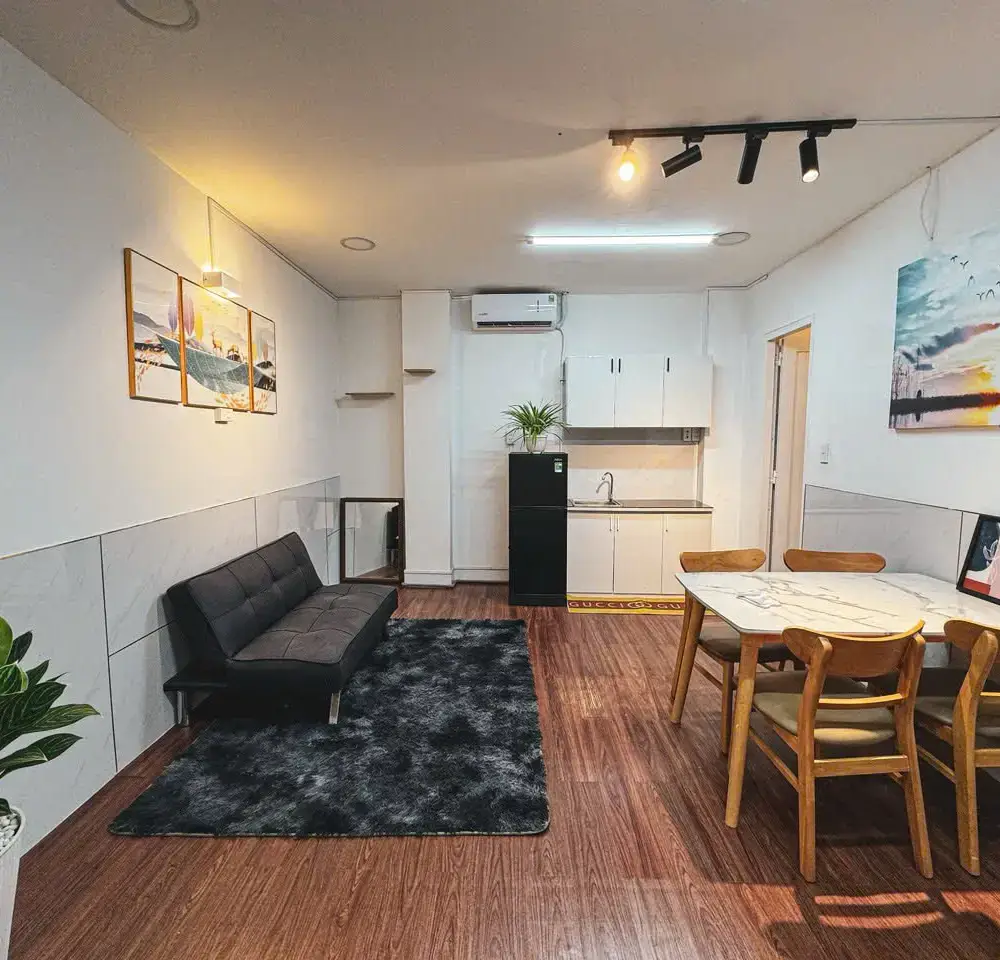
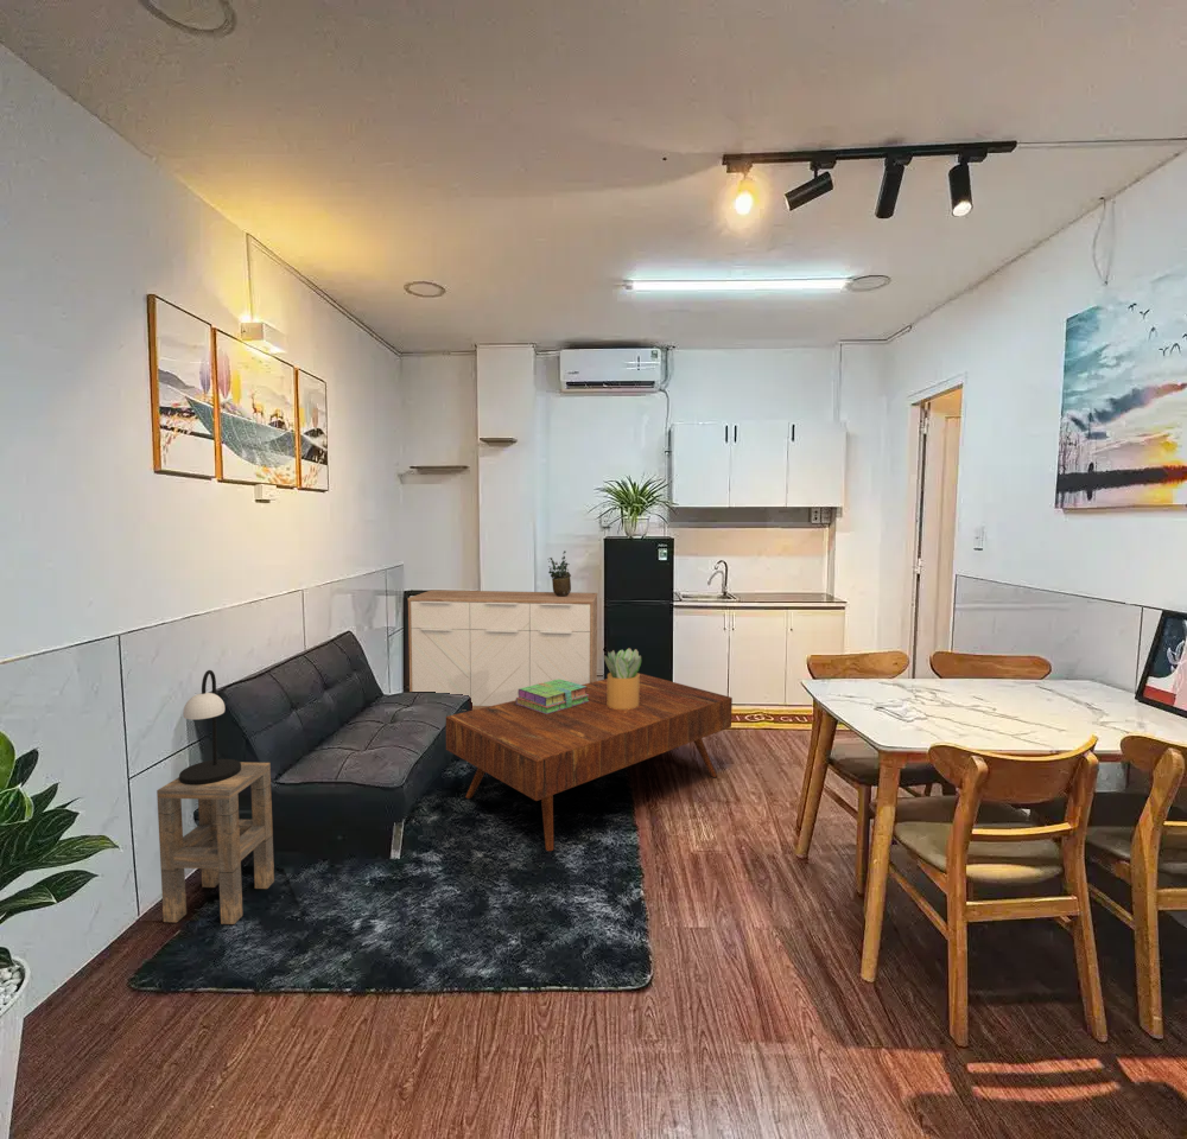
+ potted plant [547,549,572,597]
+ side table [155,761,275,925]
+ potted plant [603,647,642,710]
+ table lamp [178,669,241,785]
+ sideboard [407,588,598,711]
+ coffee table [445,672,734,852]
+ stack of books [516,679,589,714]
